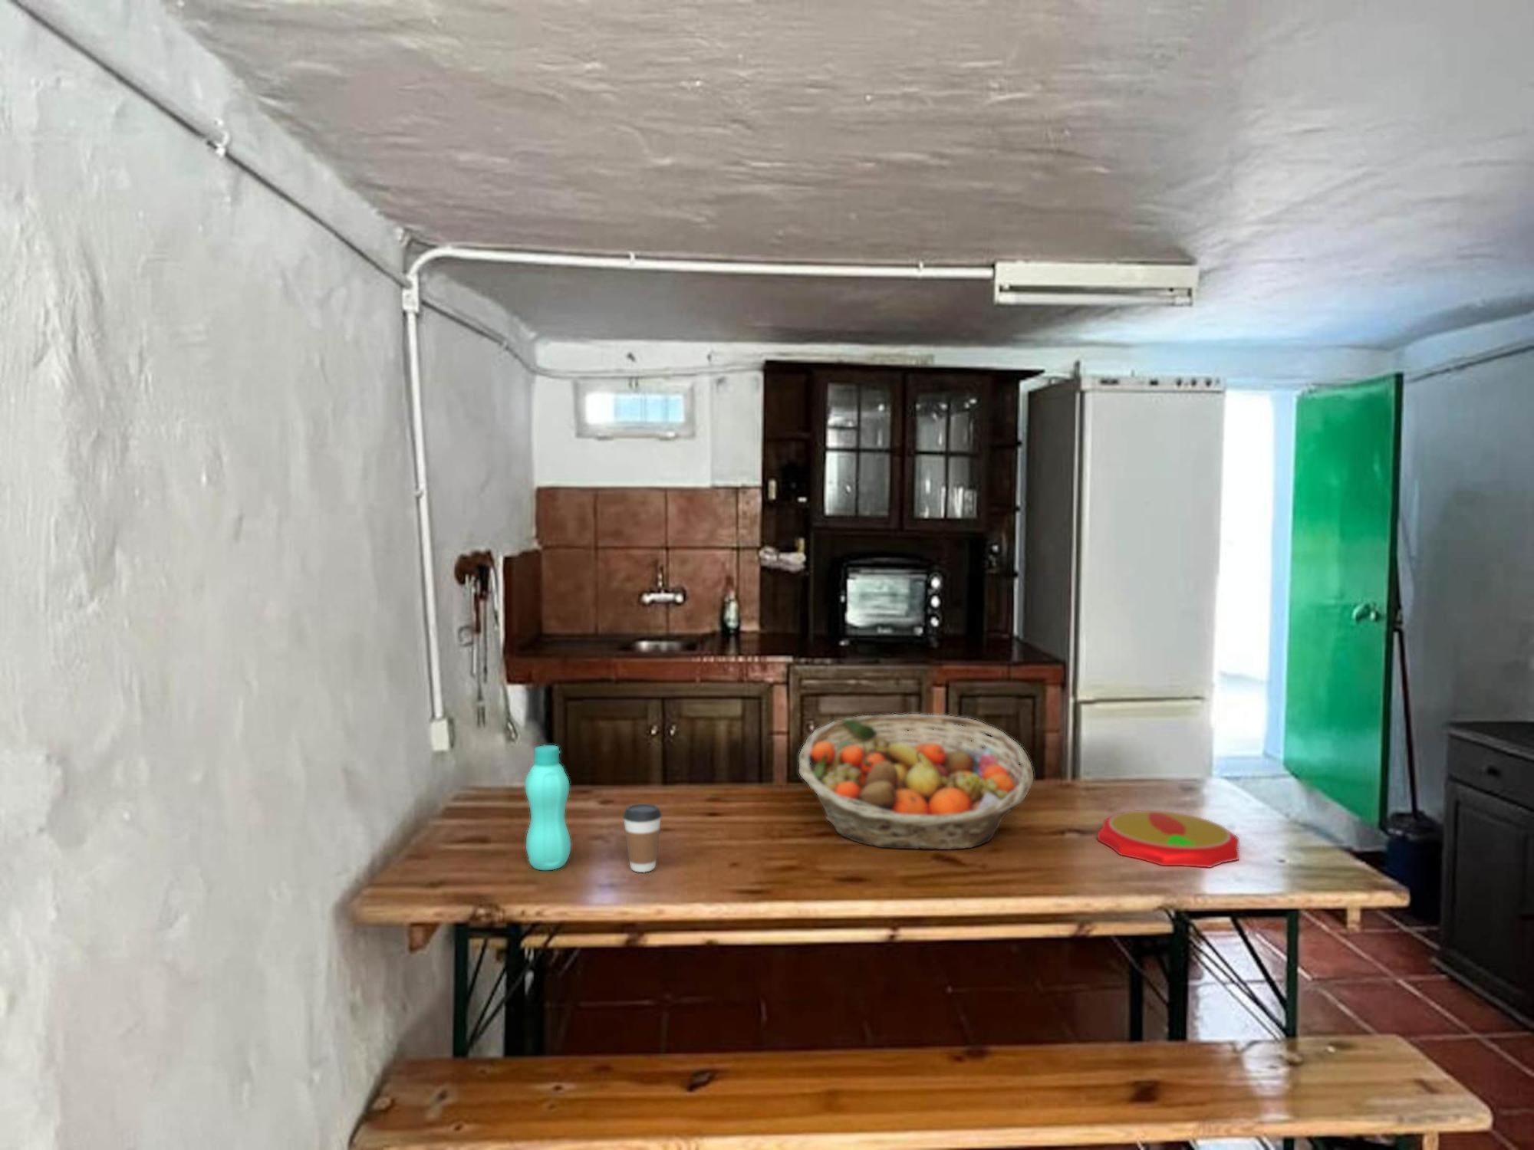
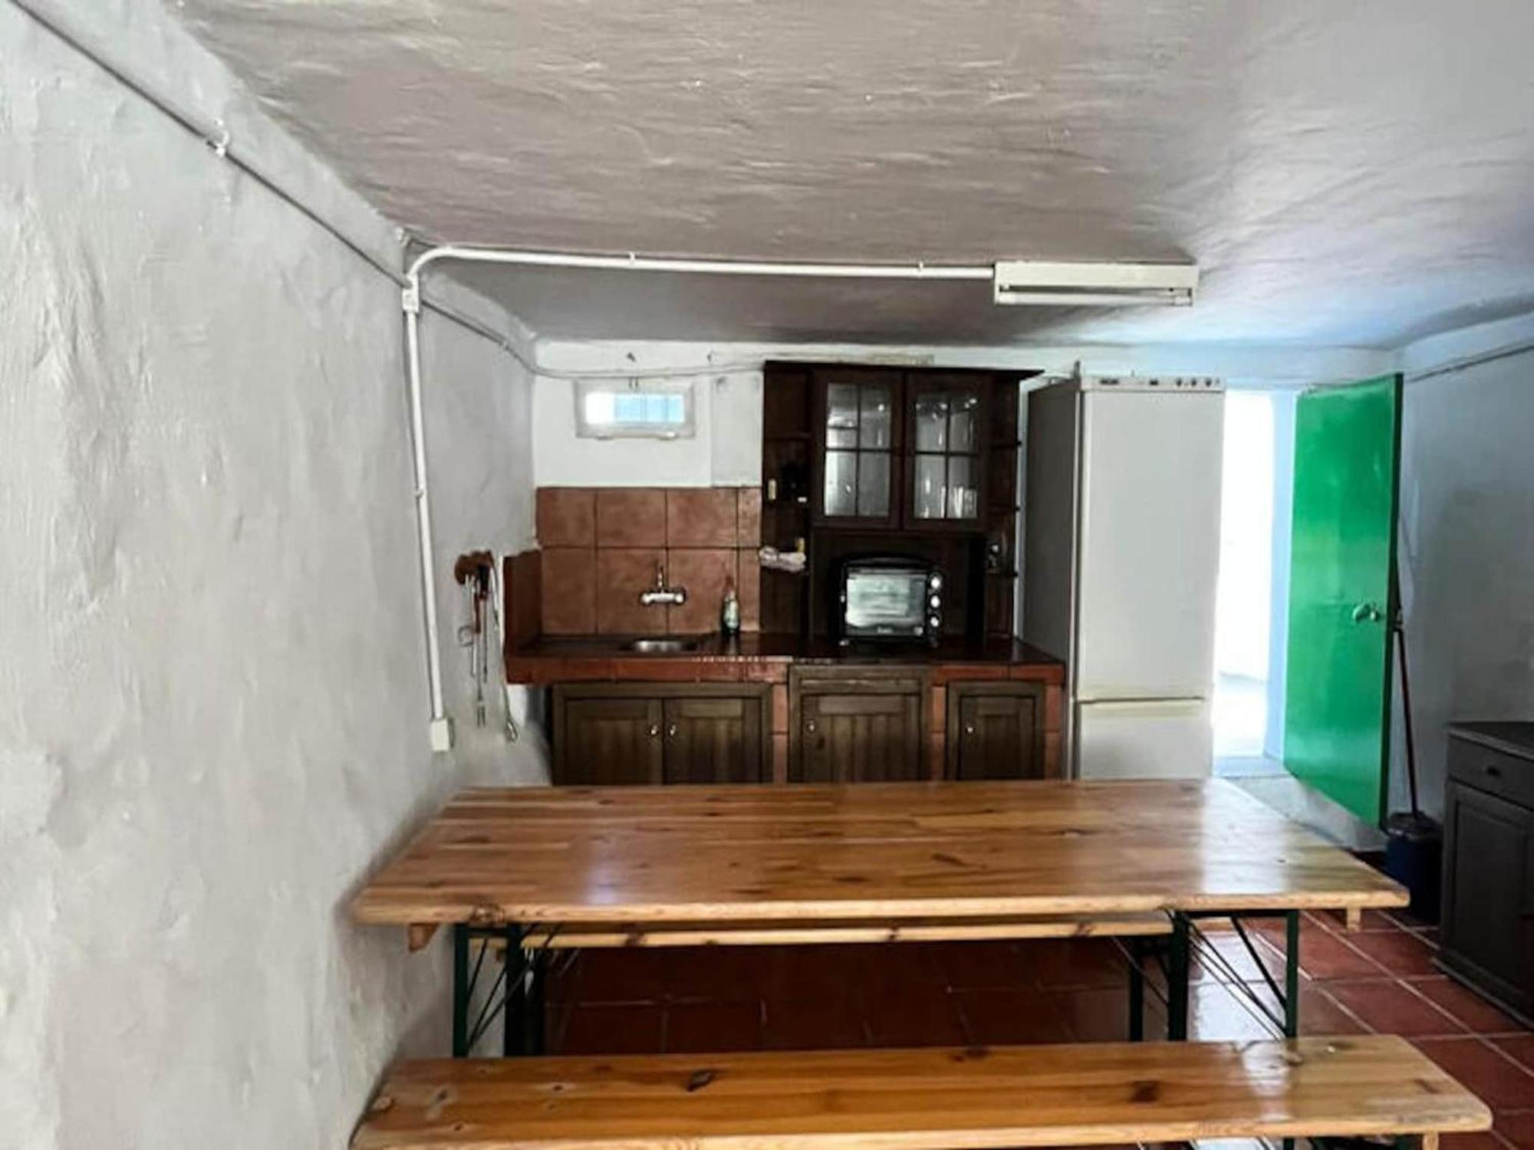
- fruit basket [797,713,1034,850]
- plate [1097,809,1240,869]
- coffee cup [623,803,663,873]
- bottle [524,744,571,871]
